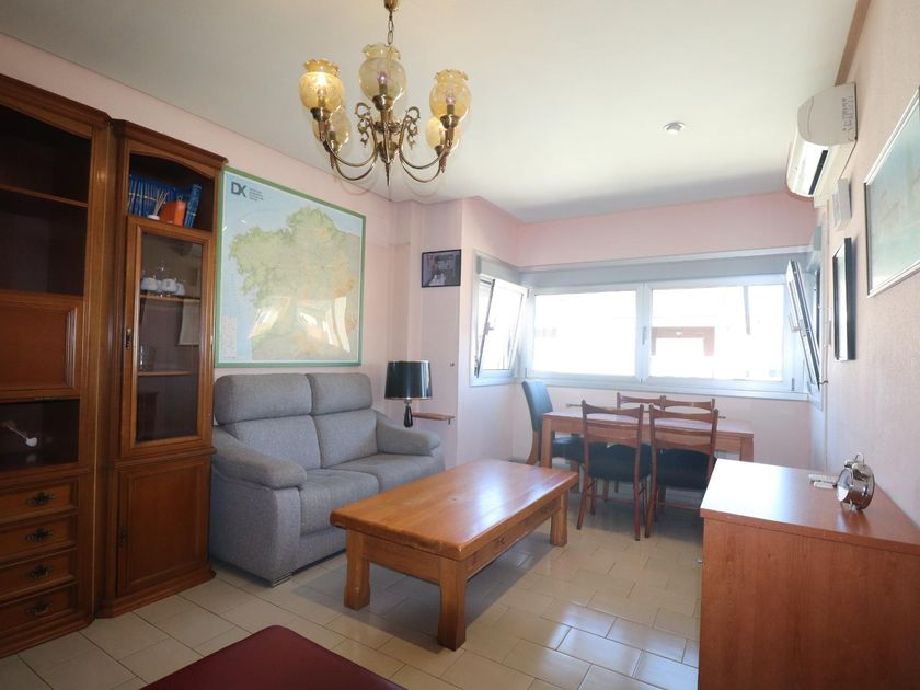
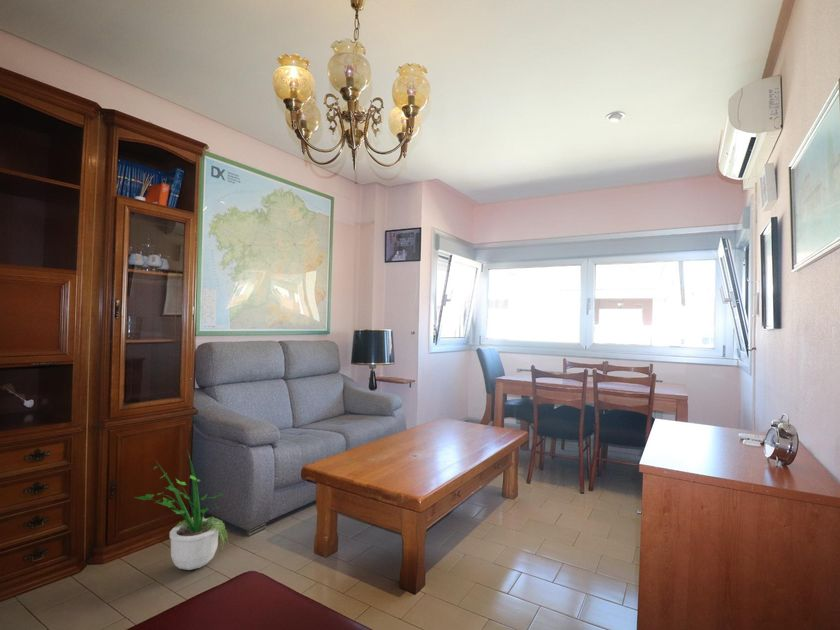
+ potted plant [133,449,230,571]
